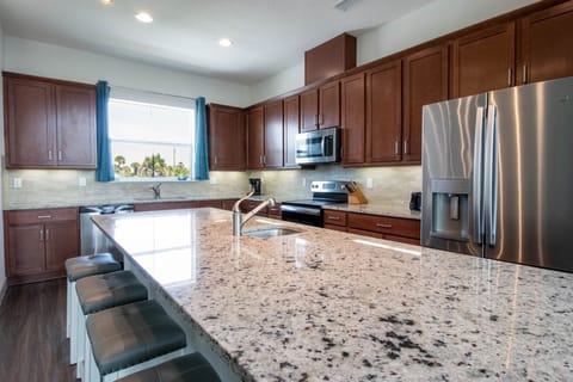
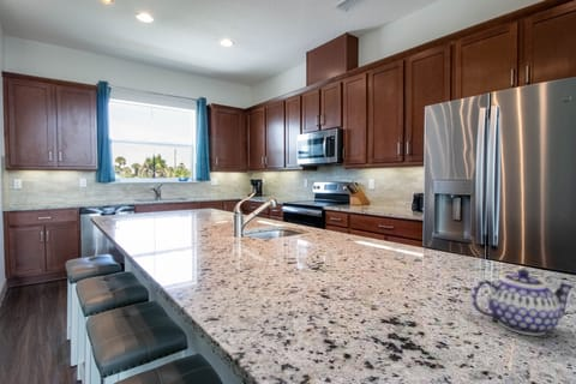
+ teapot [469,268,575,336]
